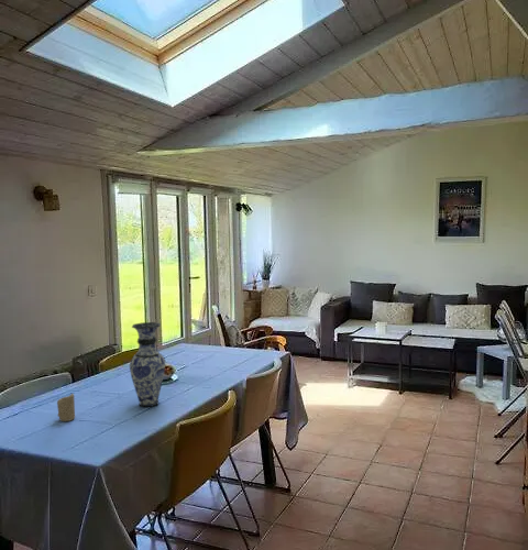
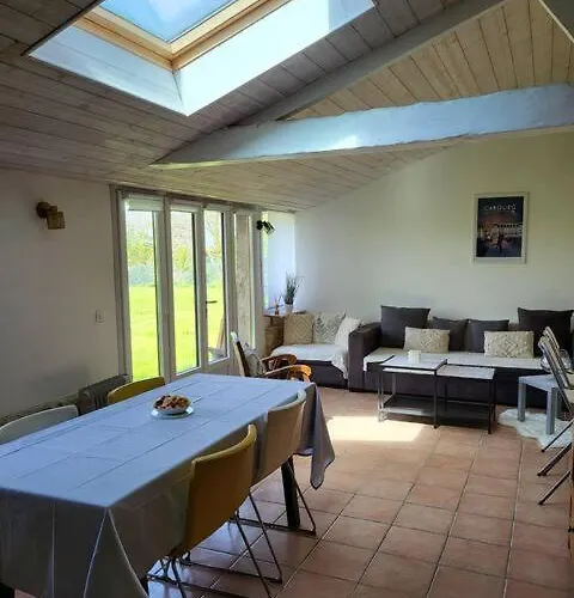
- candle [56,393,76,422]
- vase [129,321,166,408]
